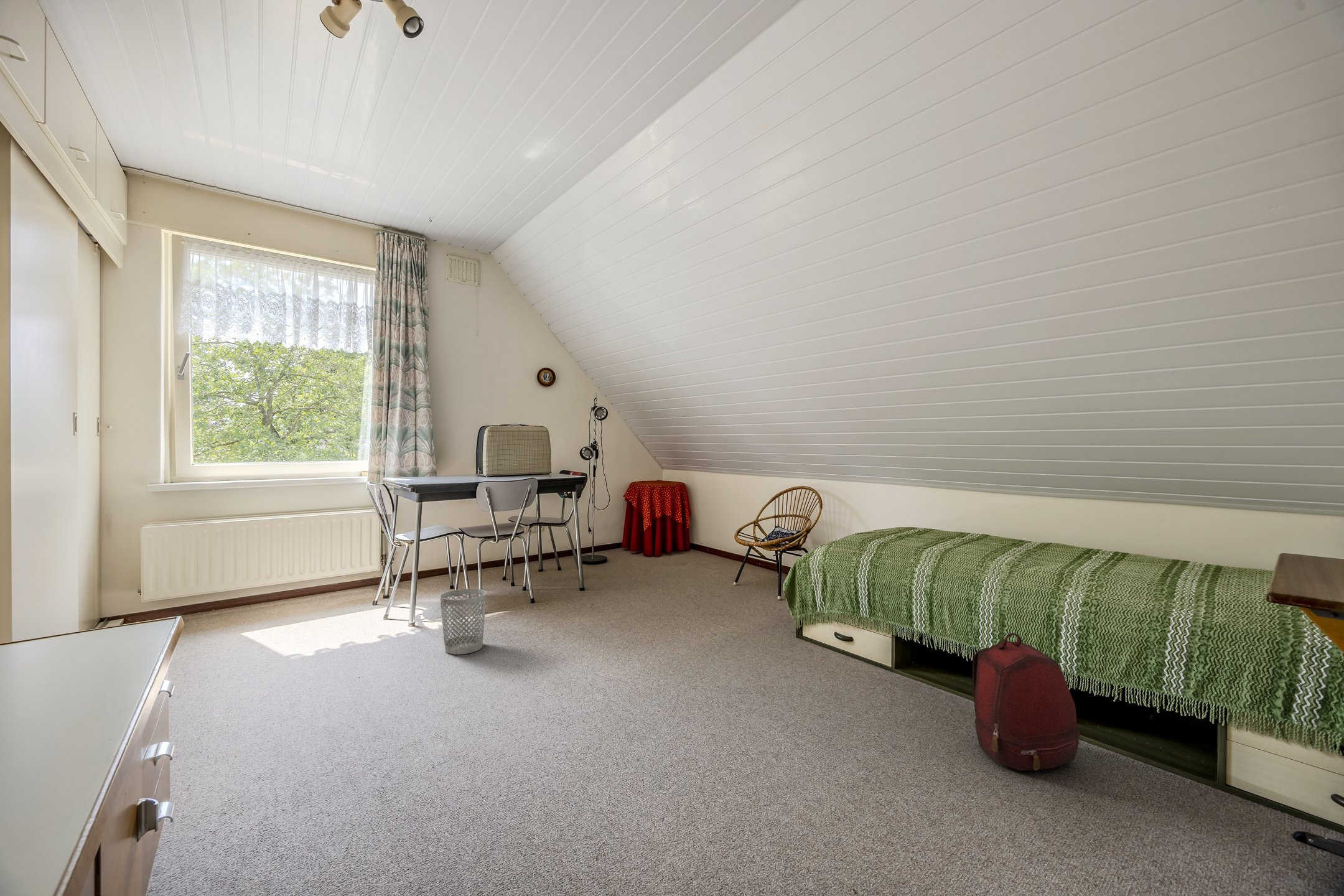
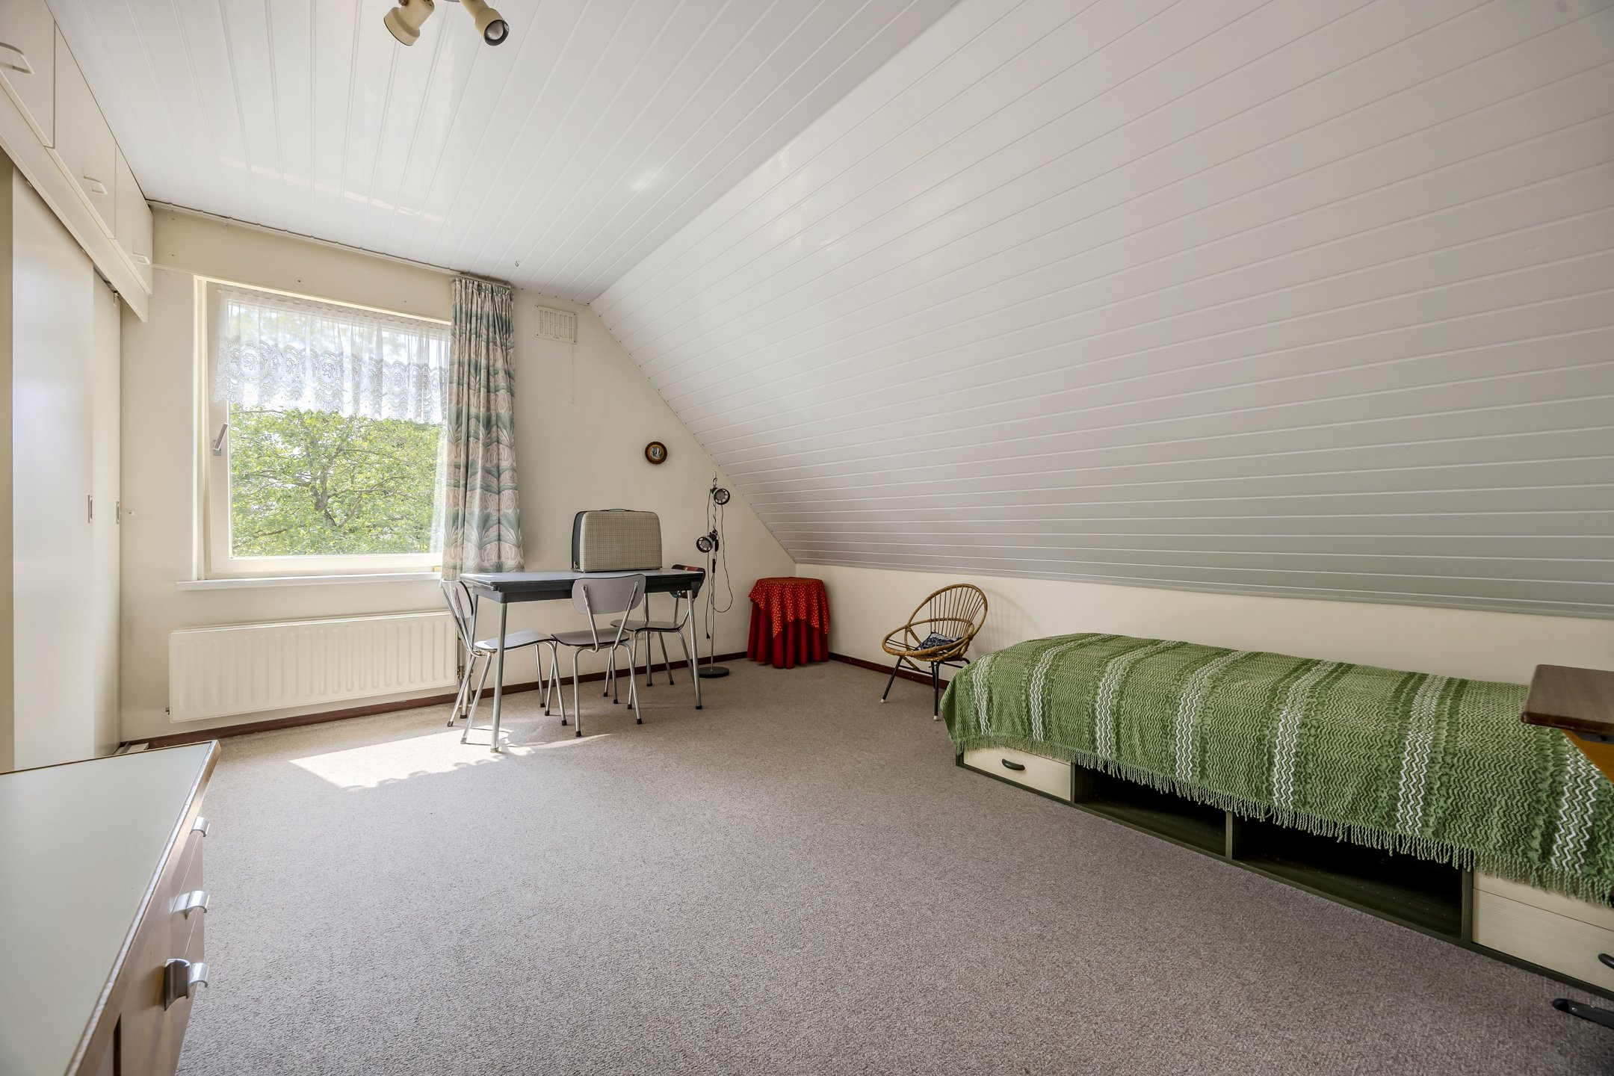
- backpack [972,633,1081,772]
- wastebasket [439,588,487,655]
